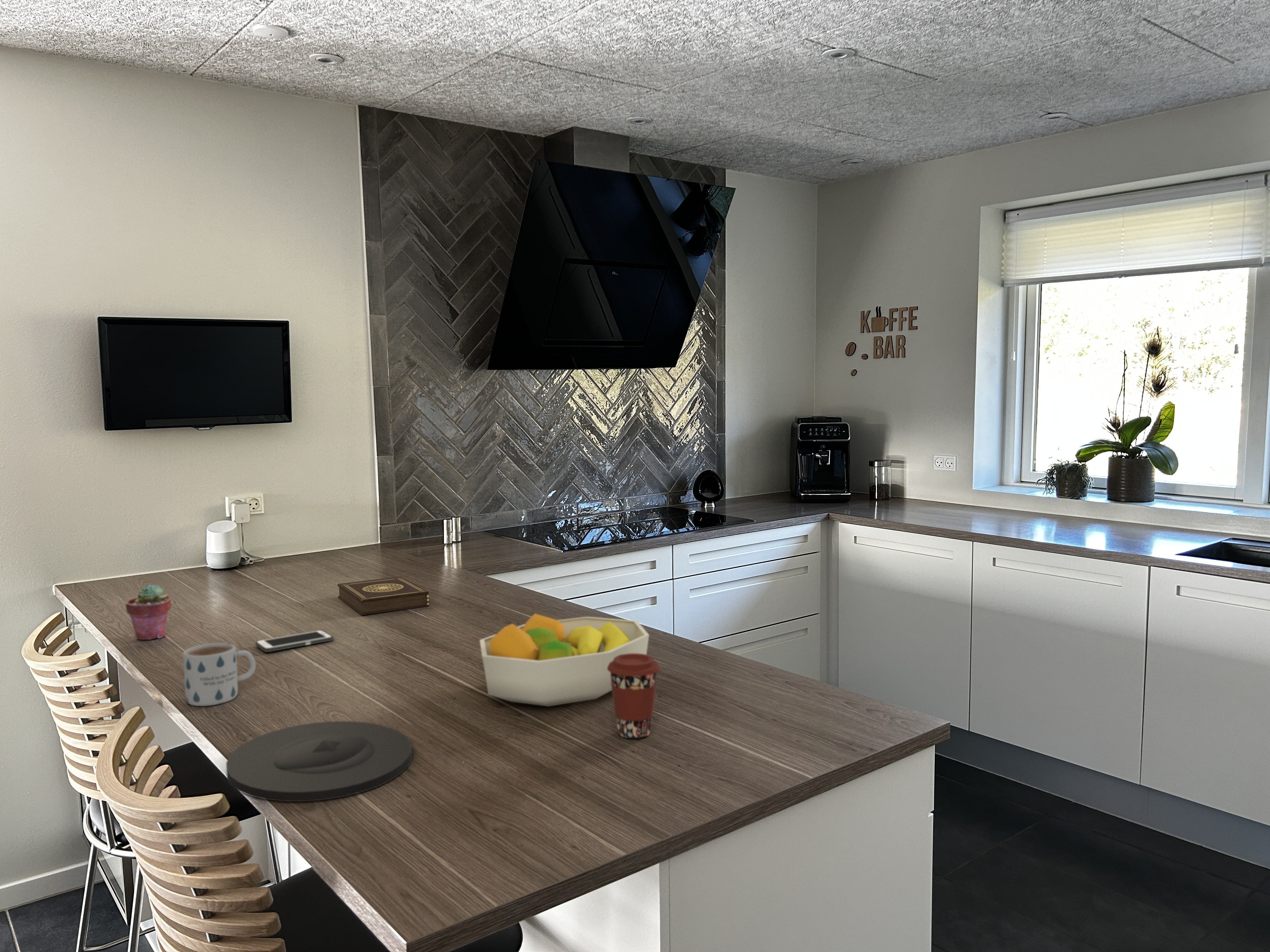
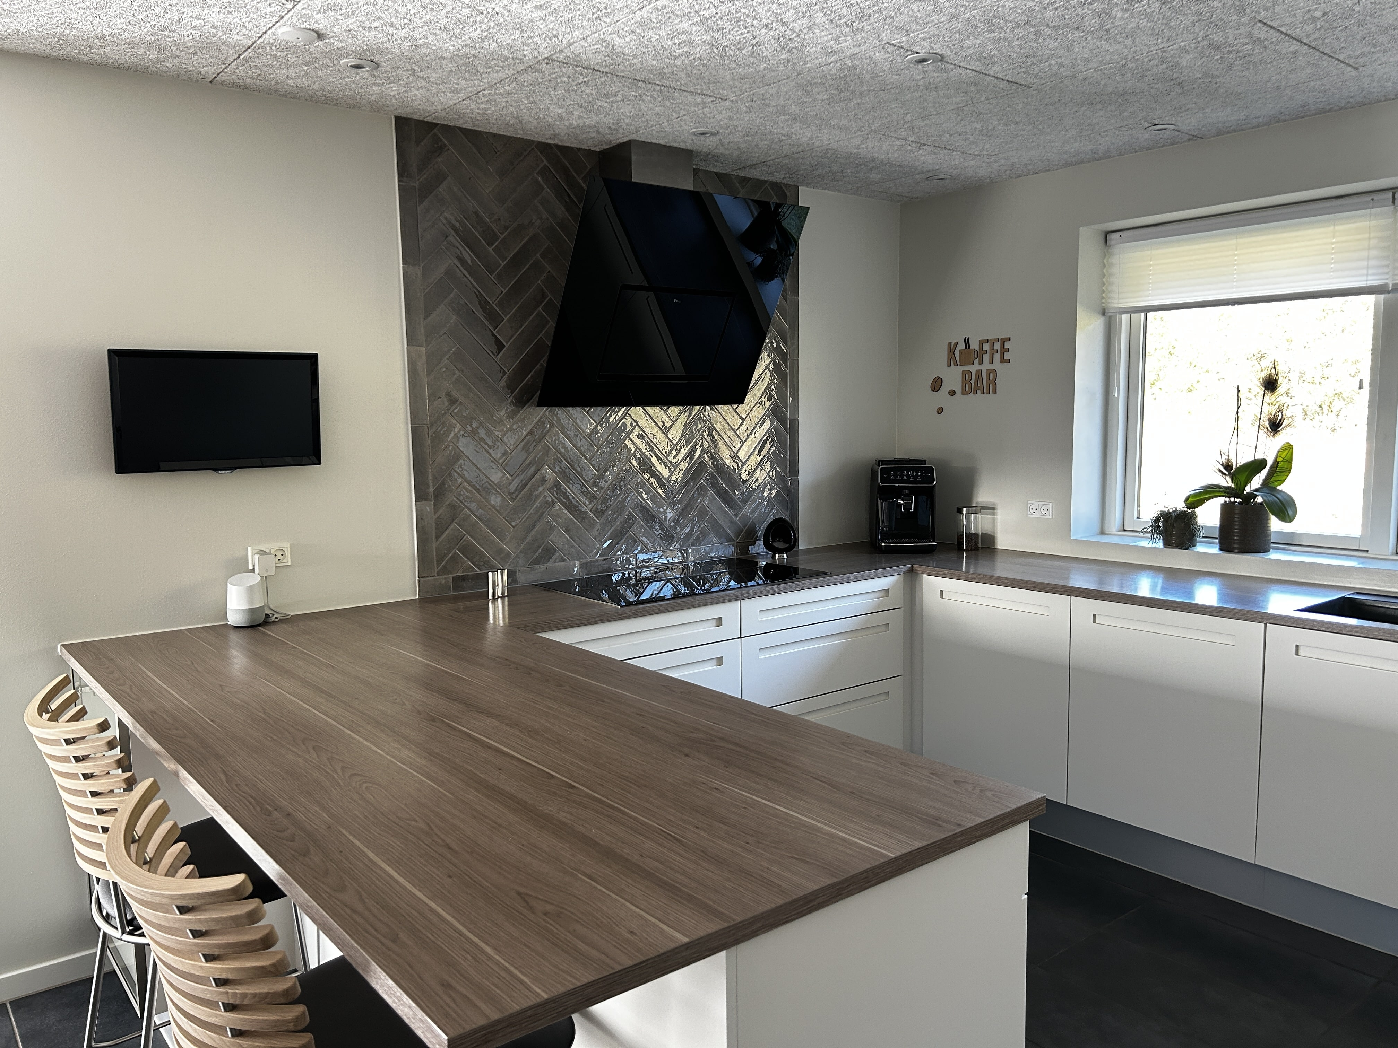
- mug [182,643,256,706]
- potted succulent [125,584,171,640]
- coffee cup [607,654,660,739]
- cell phone [255,630,334,652]
- plate [226,721,412,802]
- book [337,576,429,615]
- fruit bowl [479,613,649,707]
